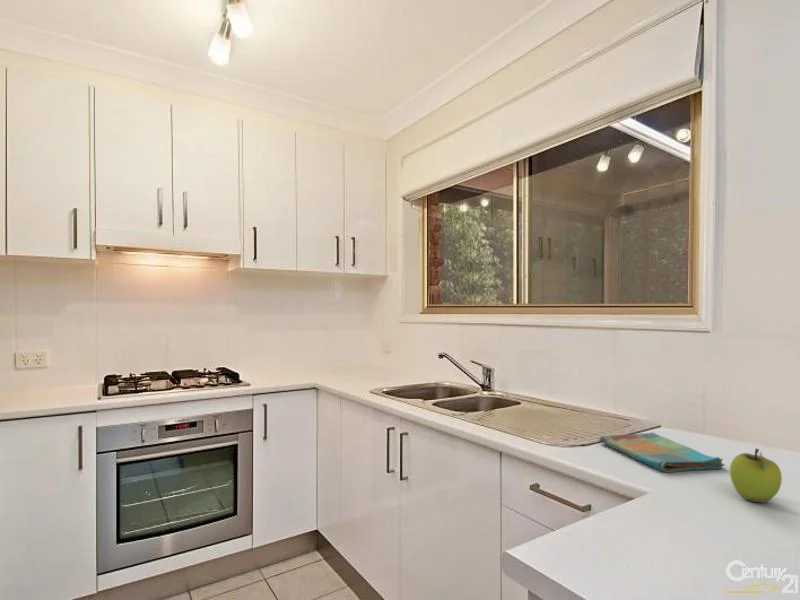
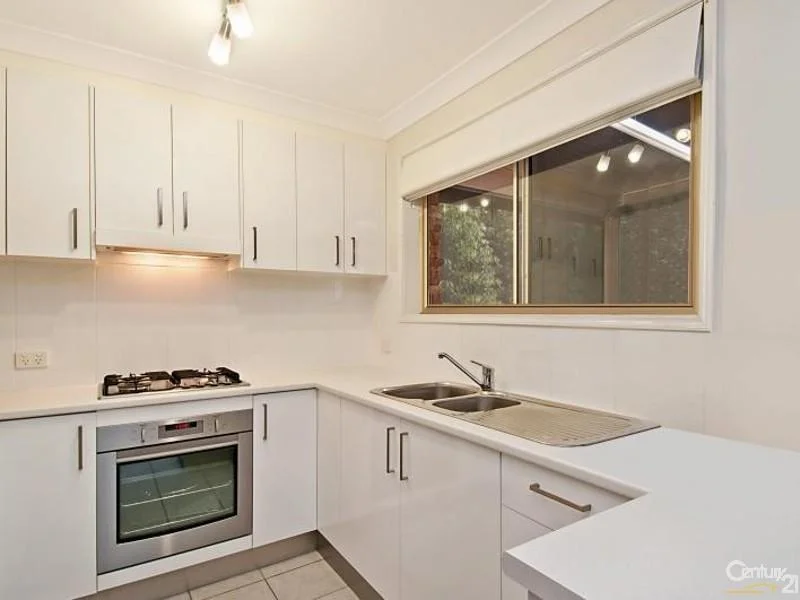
- dish towel [598,431,726,473]
- fruit [729,447,783,503]
